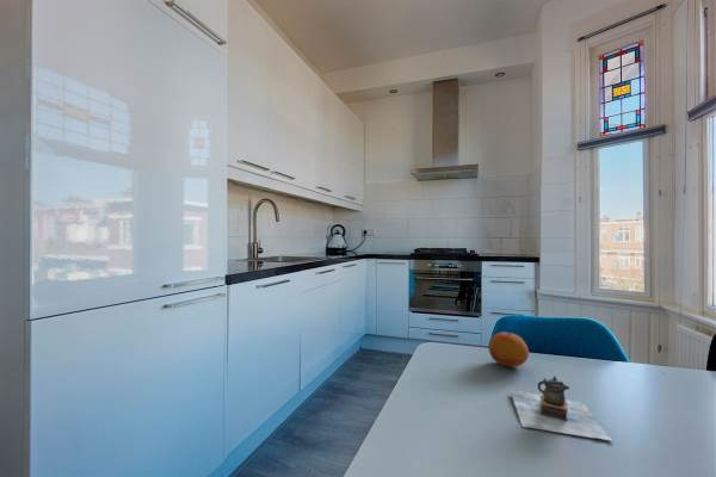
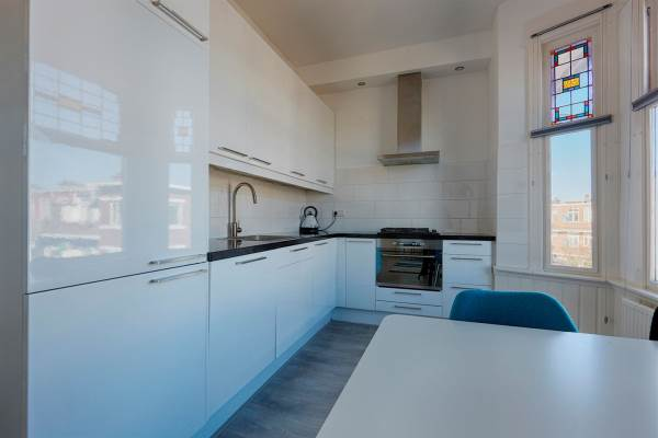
- teapot [510,374,613,441]
- fruit [487,332,530,368]
